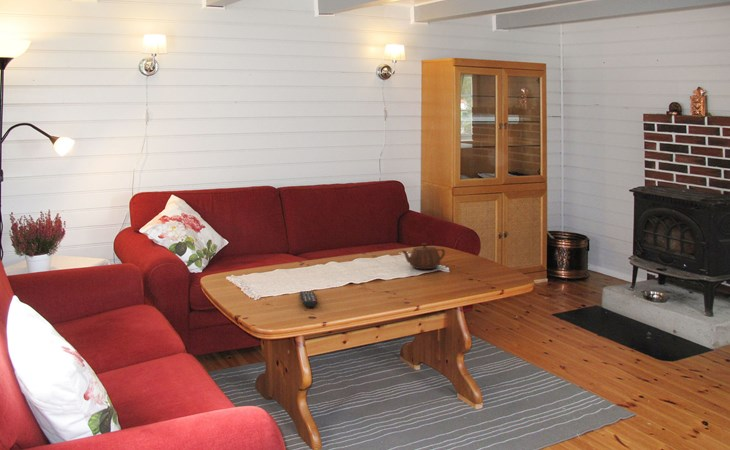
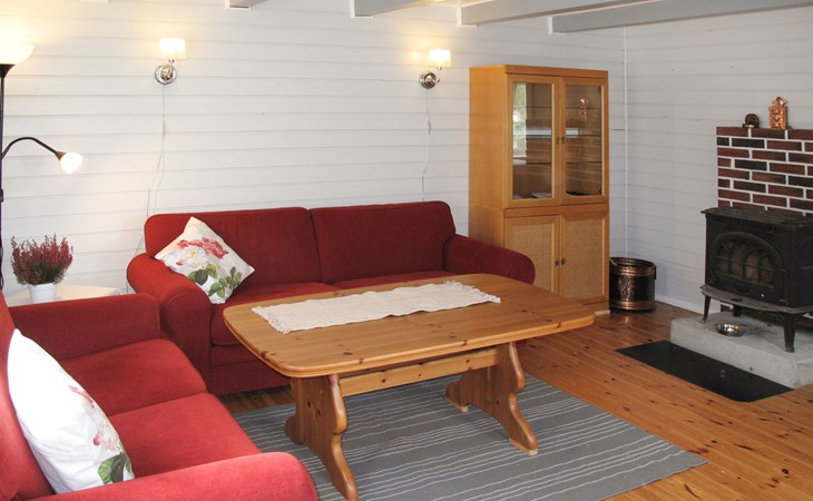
- teapot [401,242,446,270]
- remote control [299,290,318,308]
